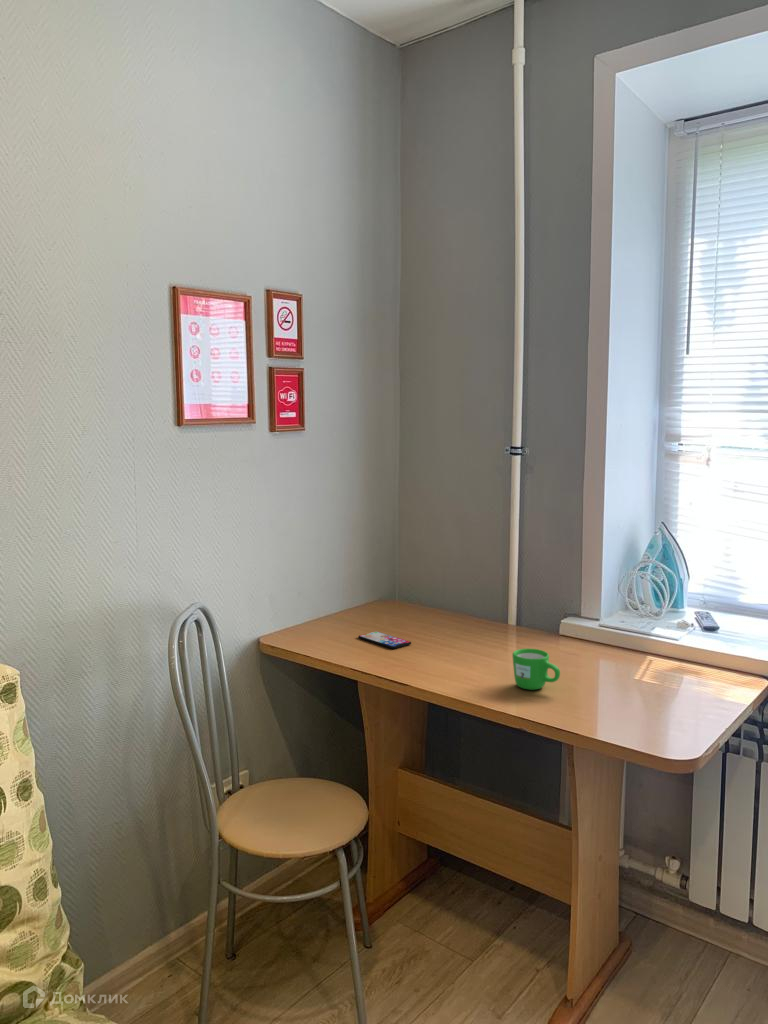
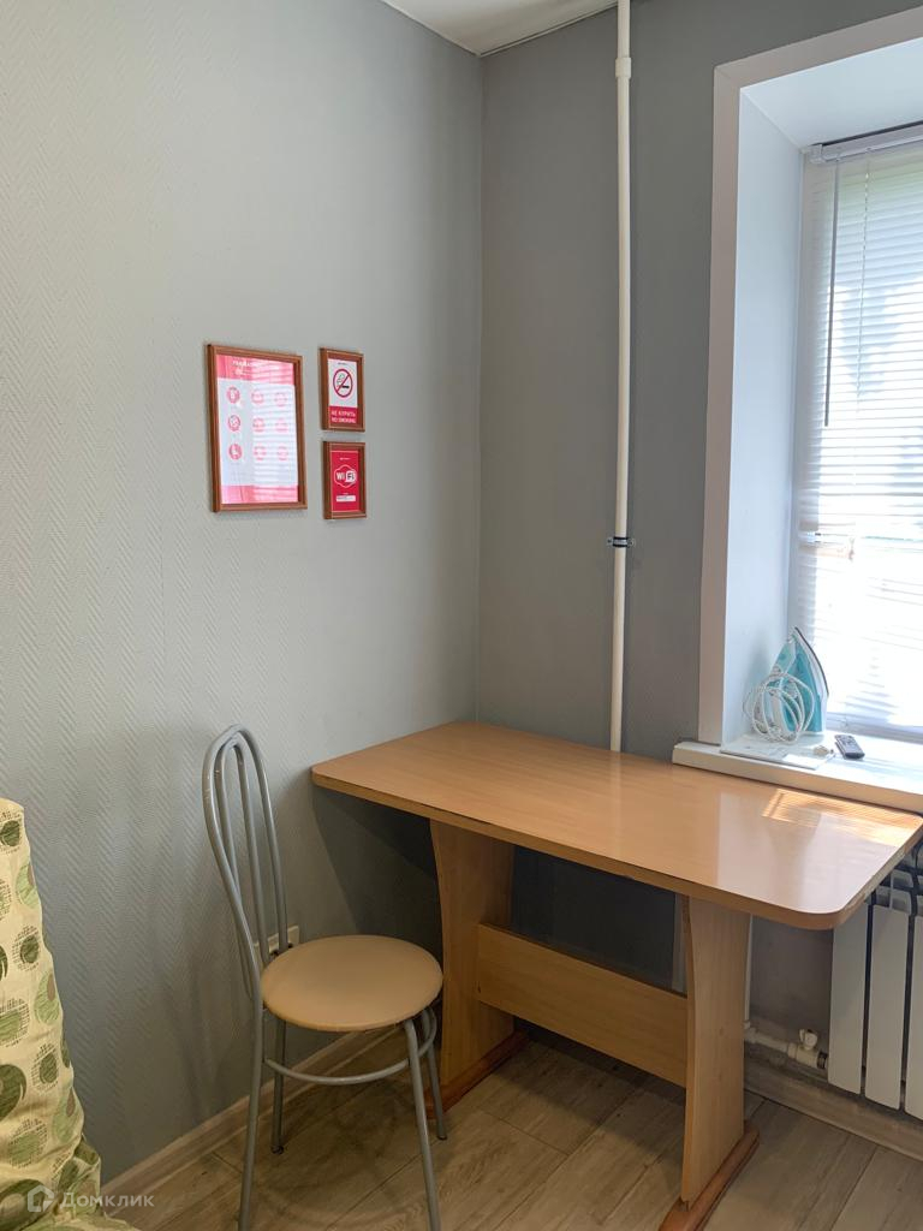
- mug [511,647,561,691]
- smartphone [357,631,412,649]
